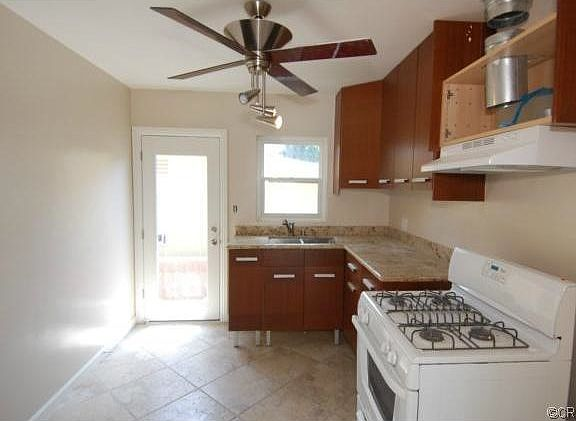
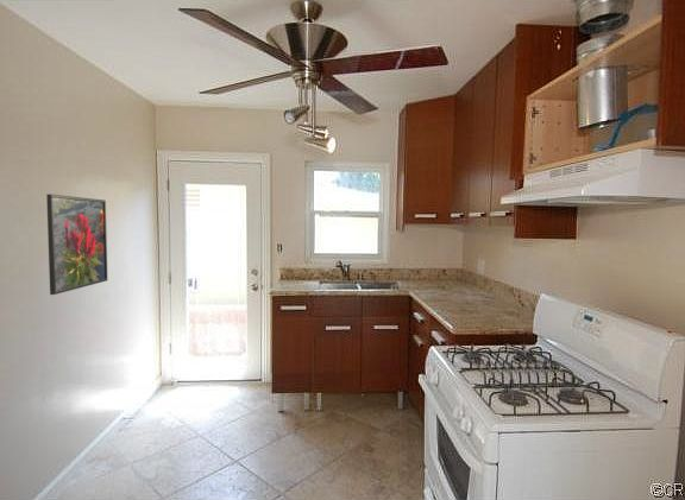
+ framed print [45,194,108,296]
